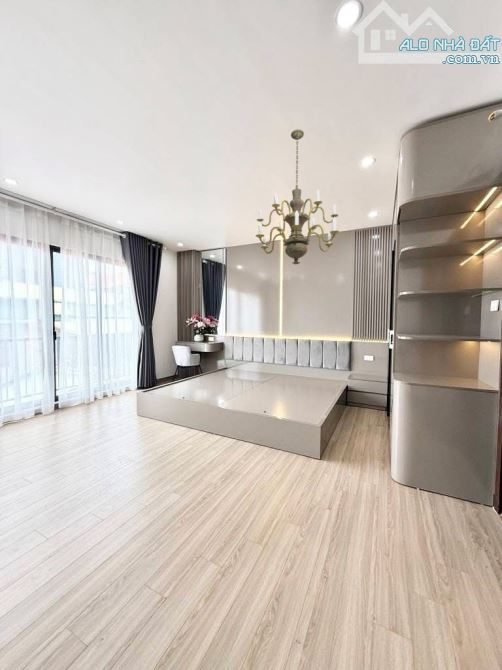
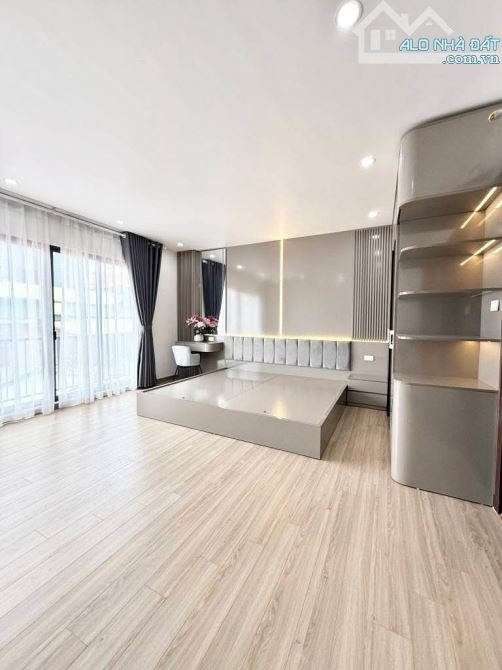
- chandelier [255,128,340,265]
